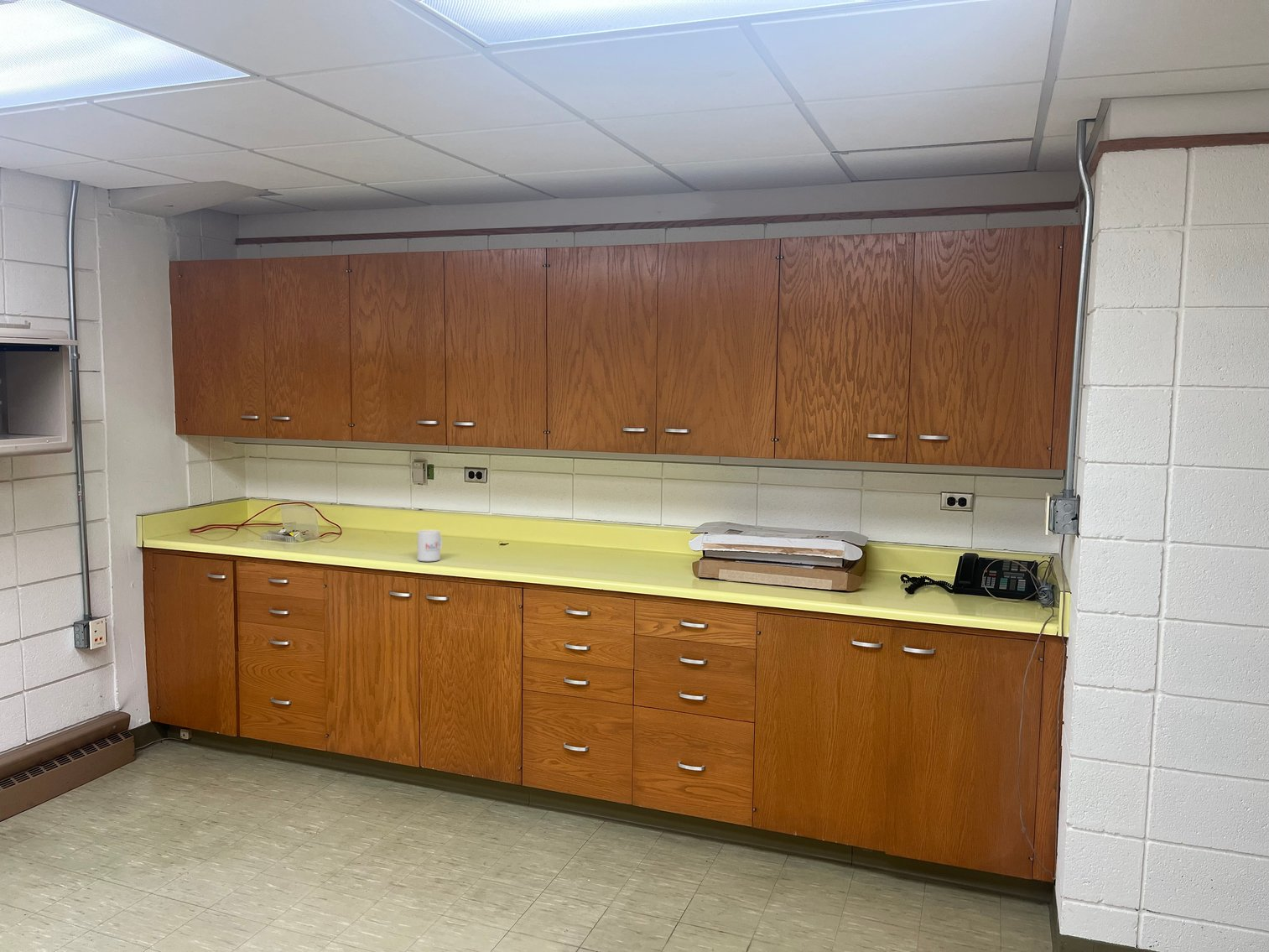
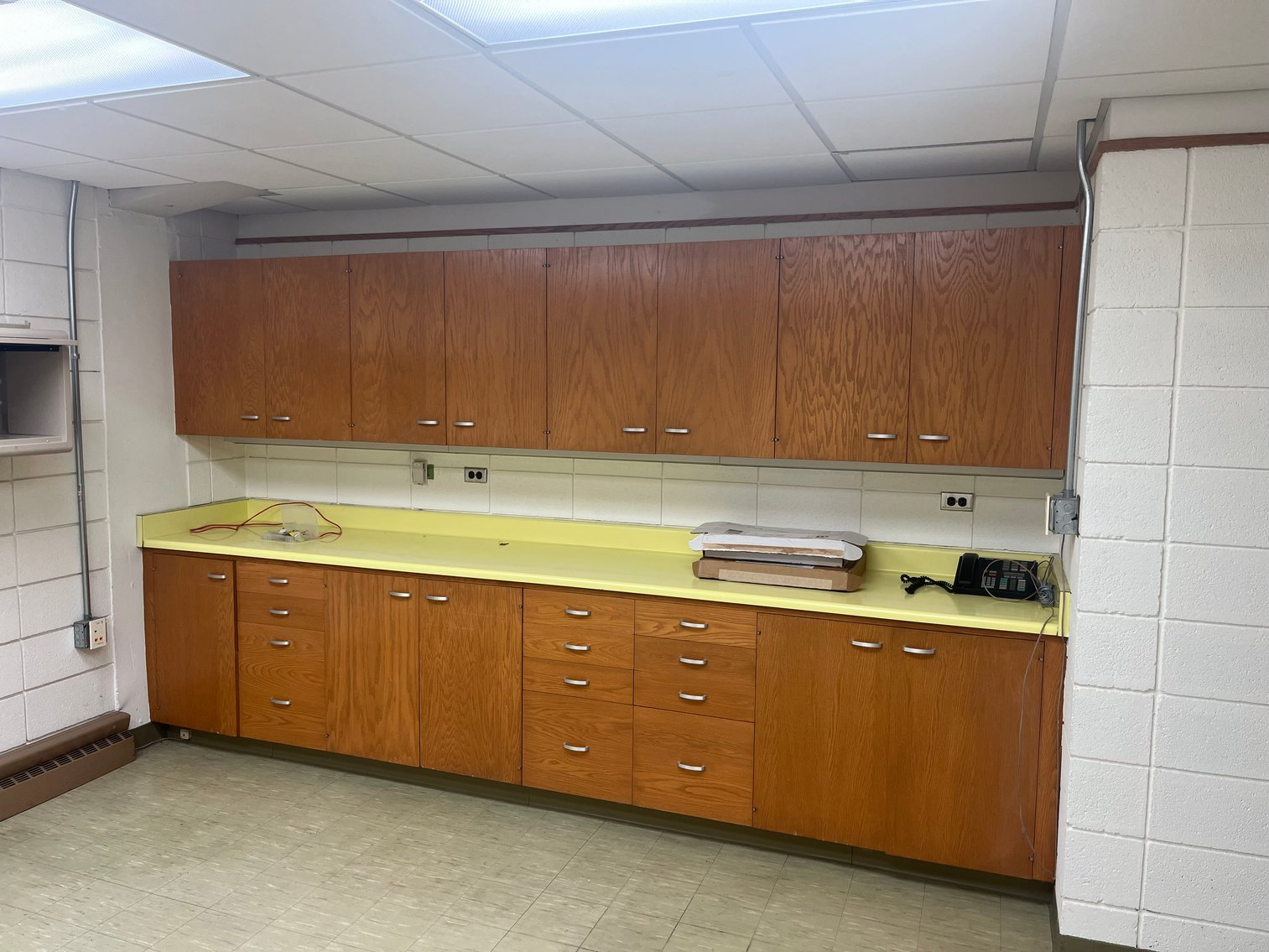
- mug [417,529,443,562]
